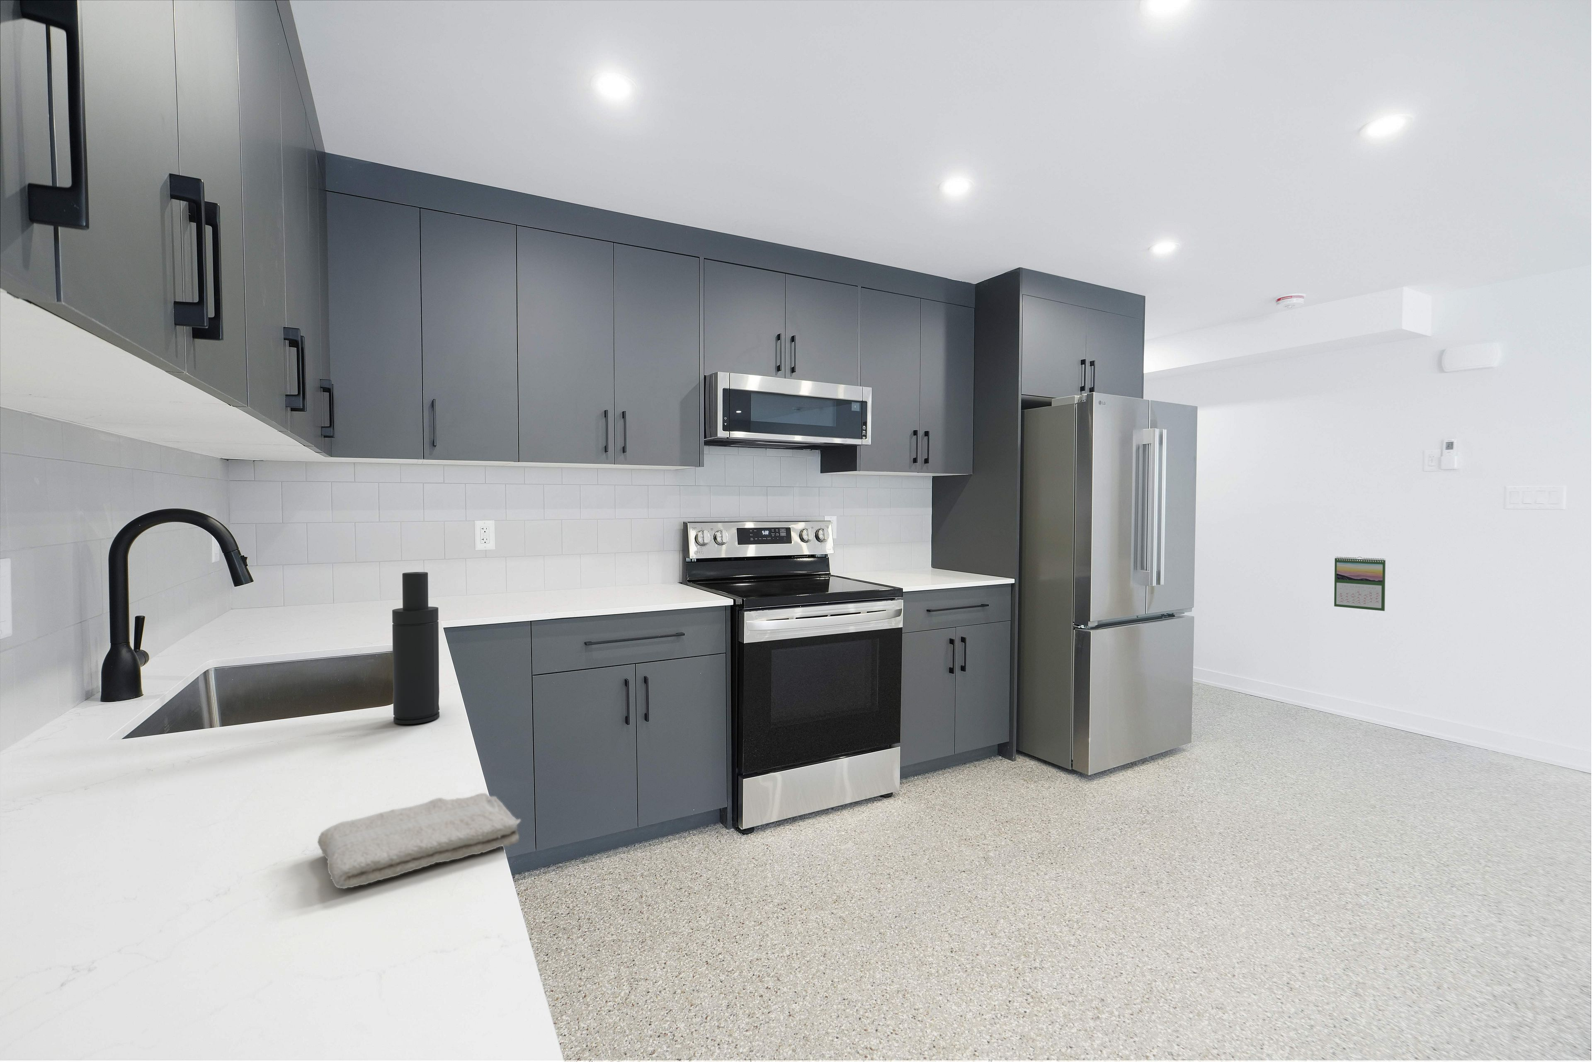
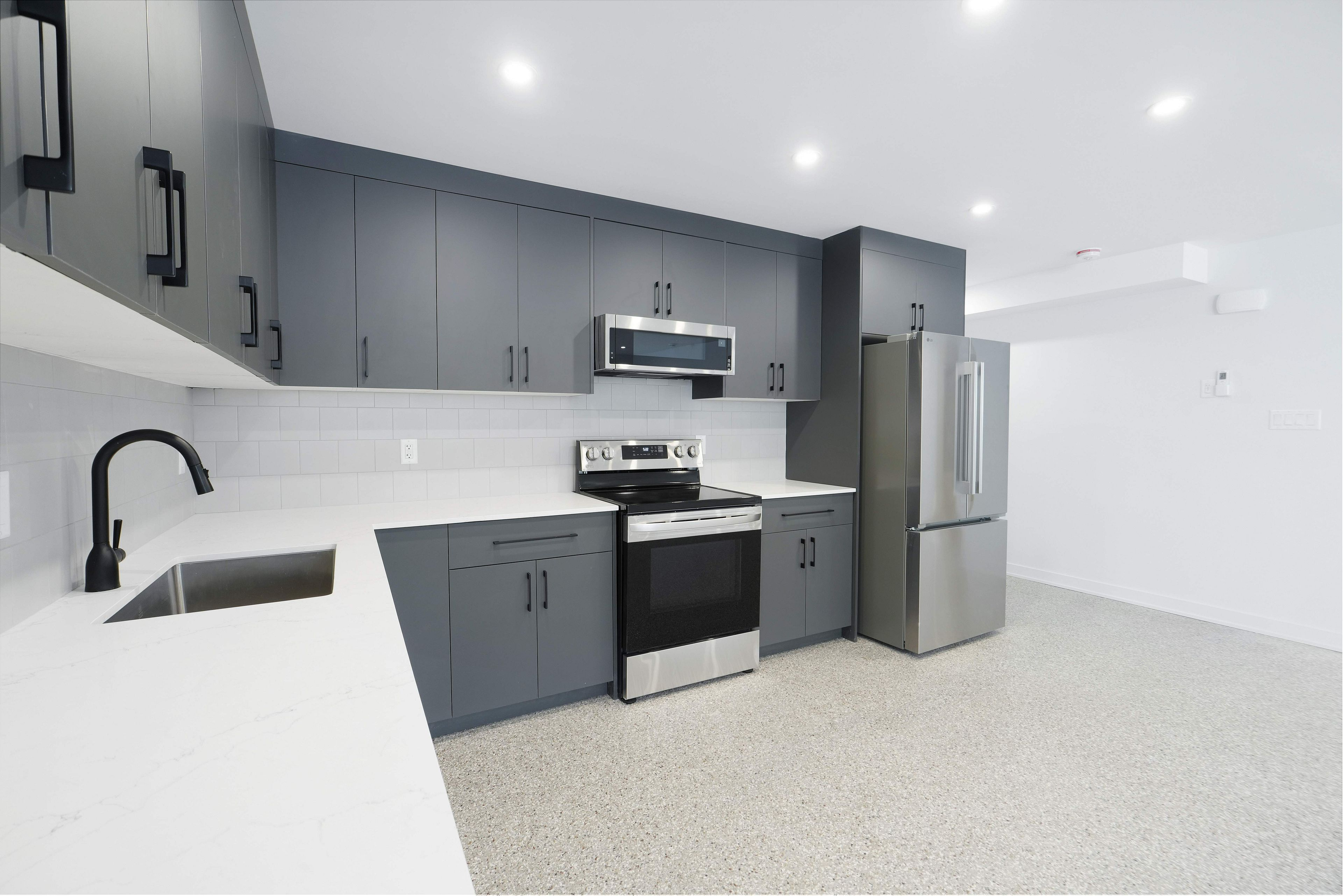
- atomizer [392,571,440,724]
- calendar [1334,556,1386,612]
- washcloth [318,793,522,889]
